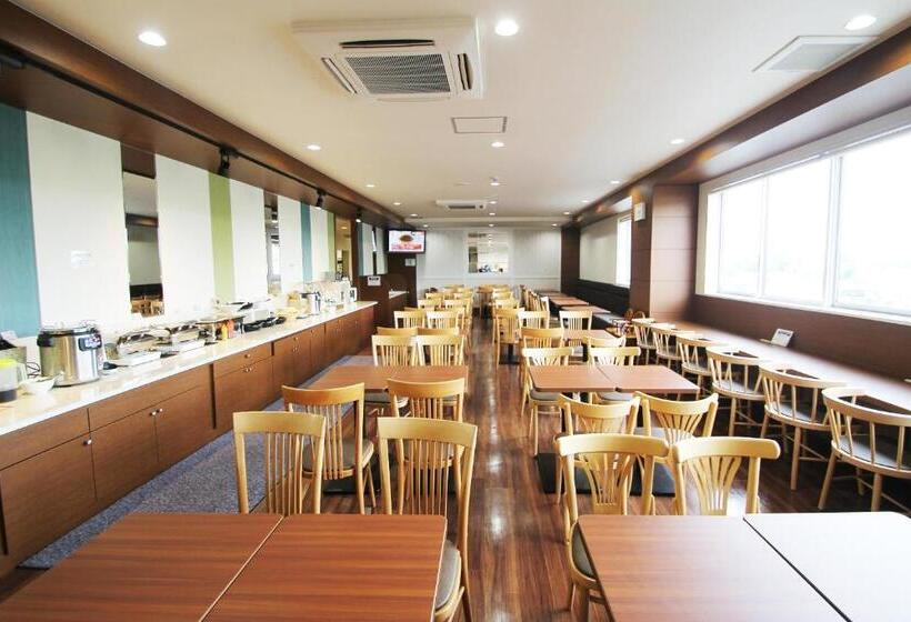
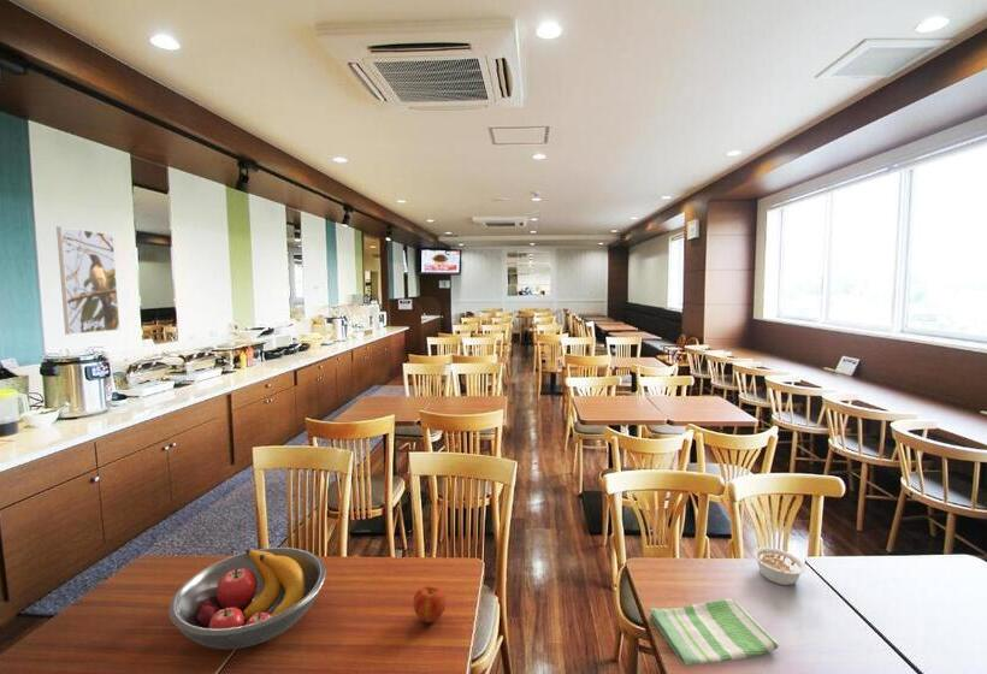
+ apple [413,584,448,623]
+ legume [751,546,808,586]
+ fruit bowl [167,546,327,650]
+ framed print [55,225,122,336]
+ dish towel [648,598,780,667]
